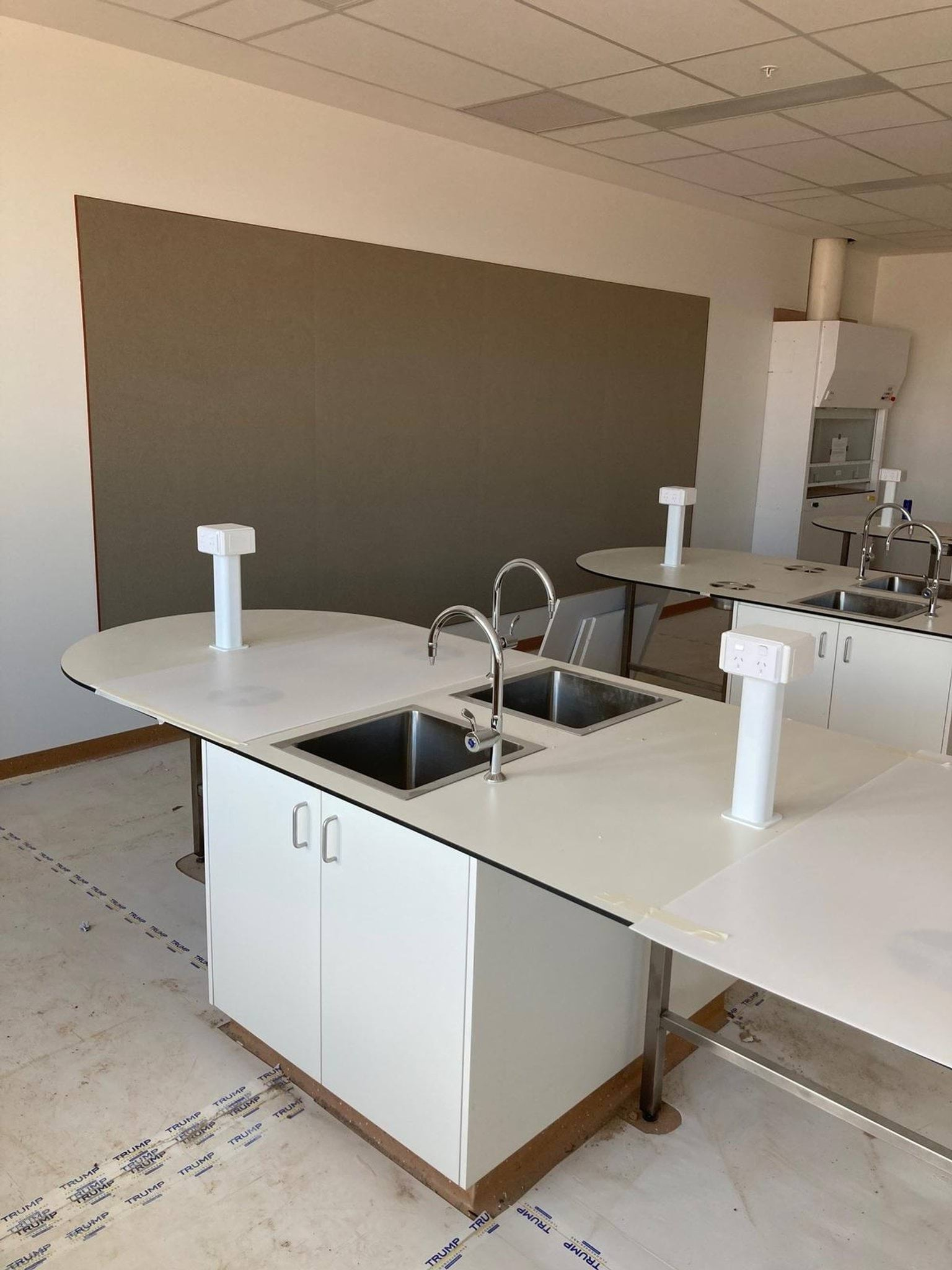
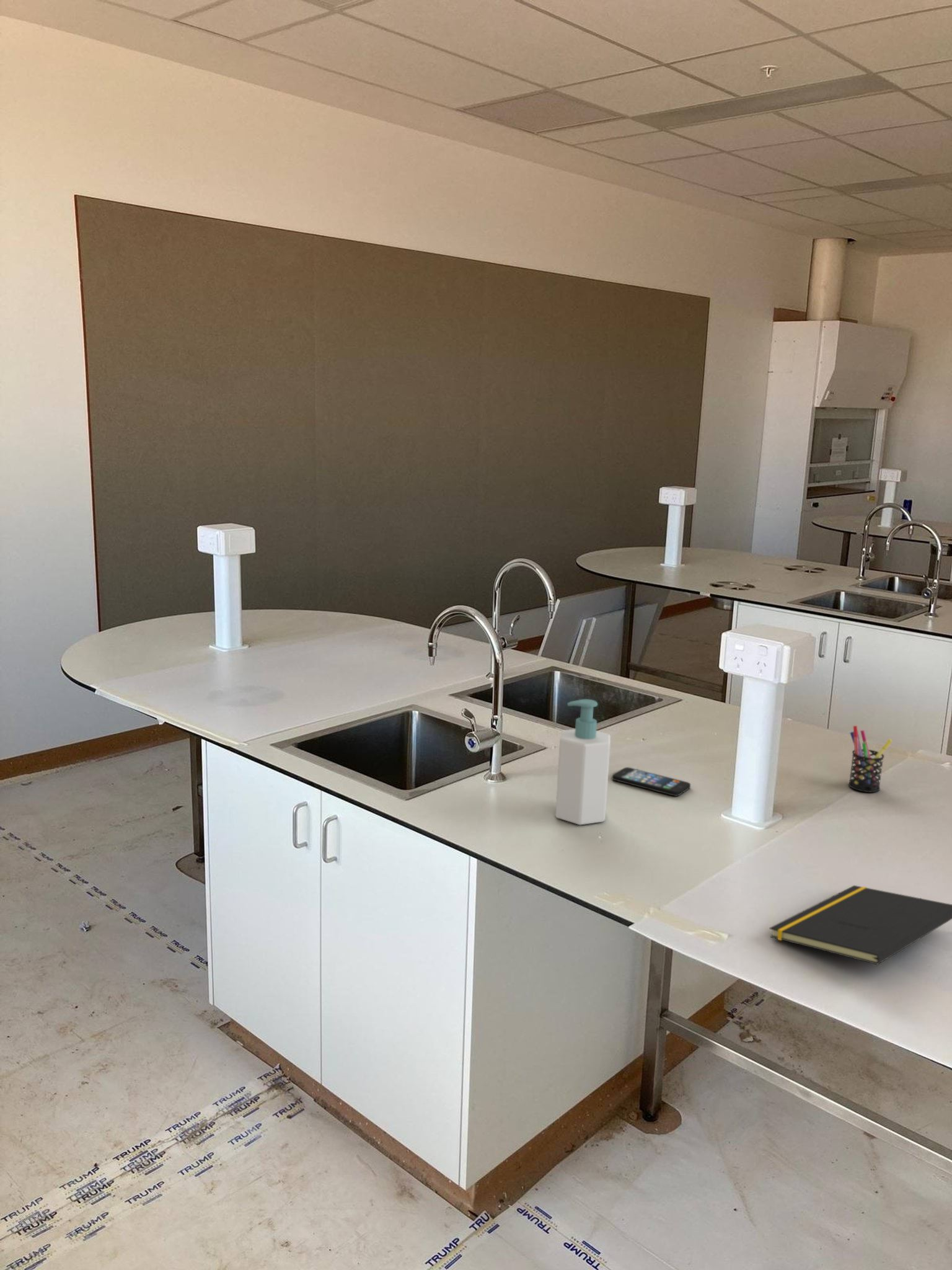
+ soap bottle [555,699,611,825]
+ pen holder [848,725,893,793]
+ notepad [769,885,952,966]
+ smartphone [611,766,691,797]
